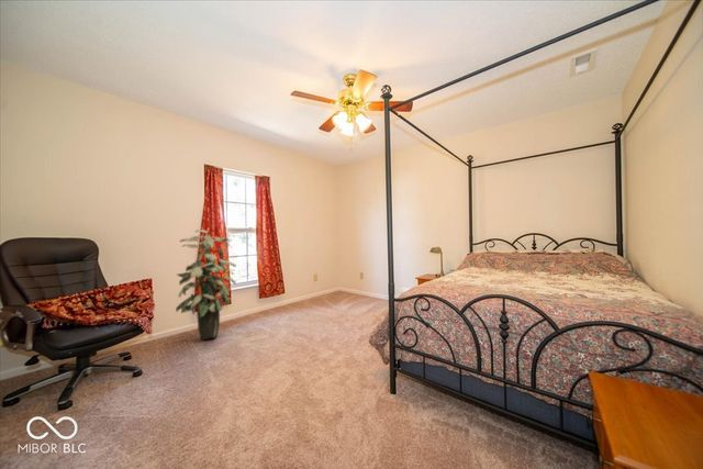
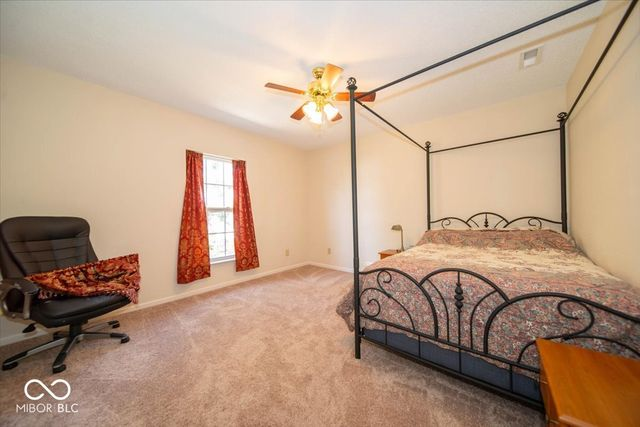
- indoor plant [175,228,237,340]
